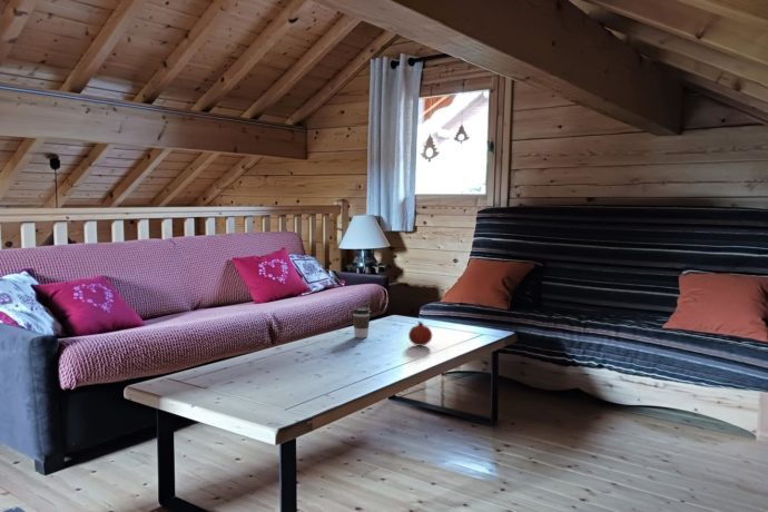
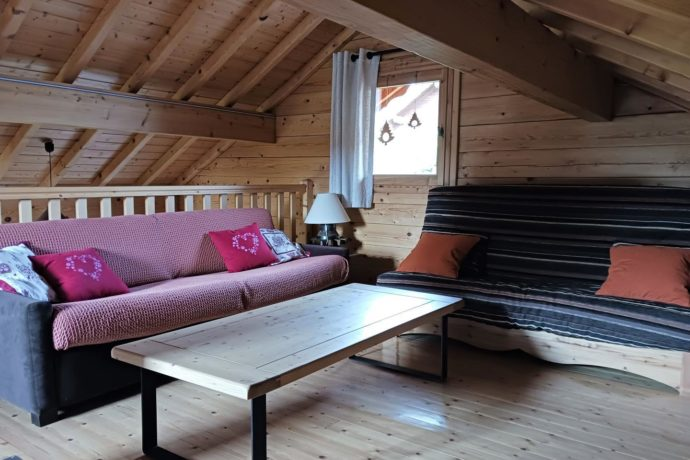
- fruit [407,321,433,347]
- coffee cup [352,306,372,338]
